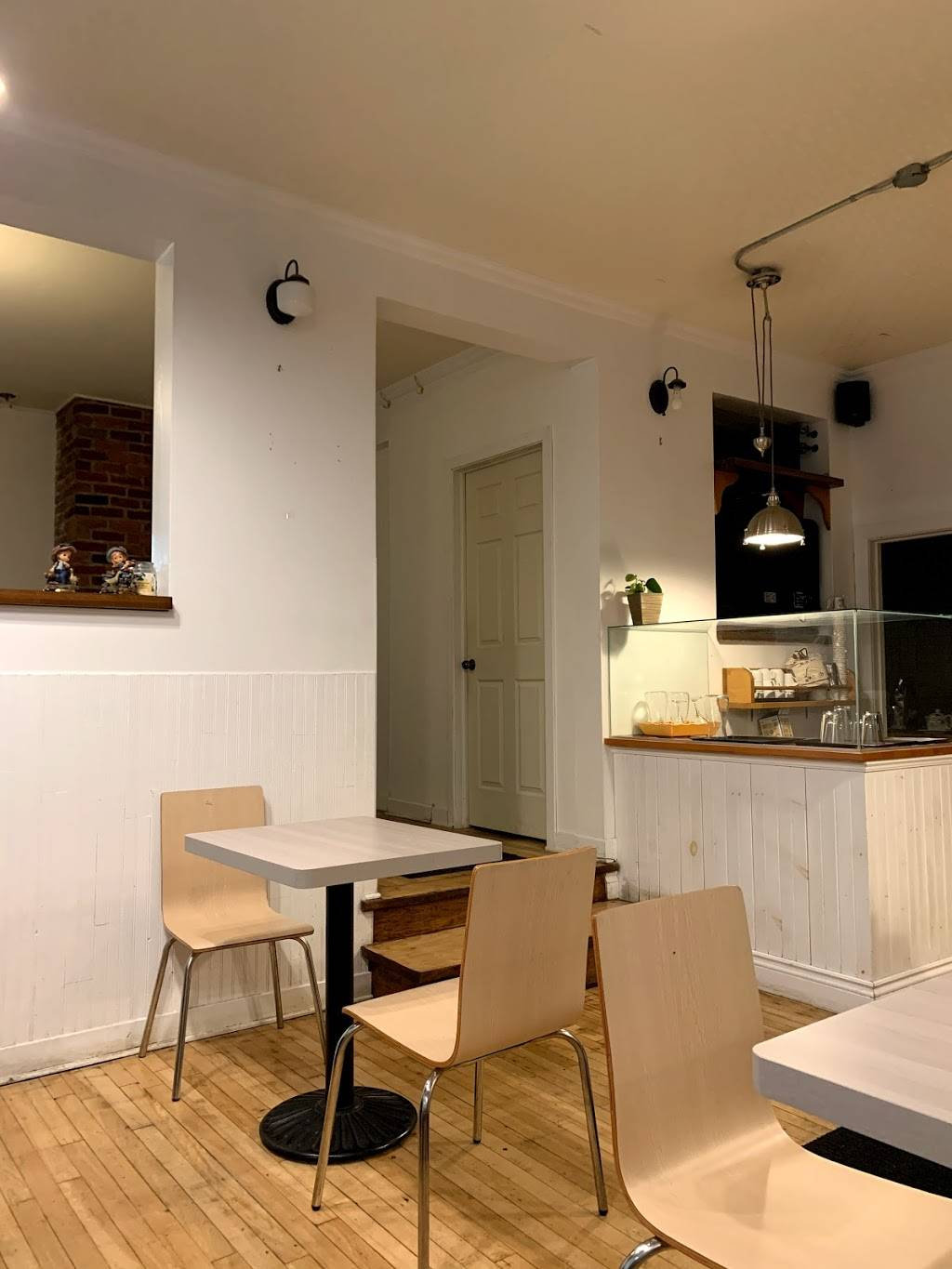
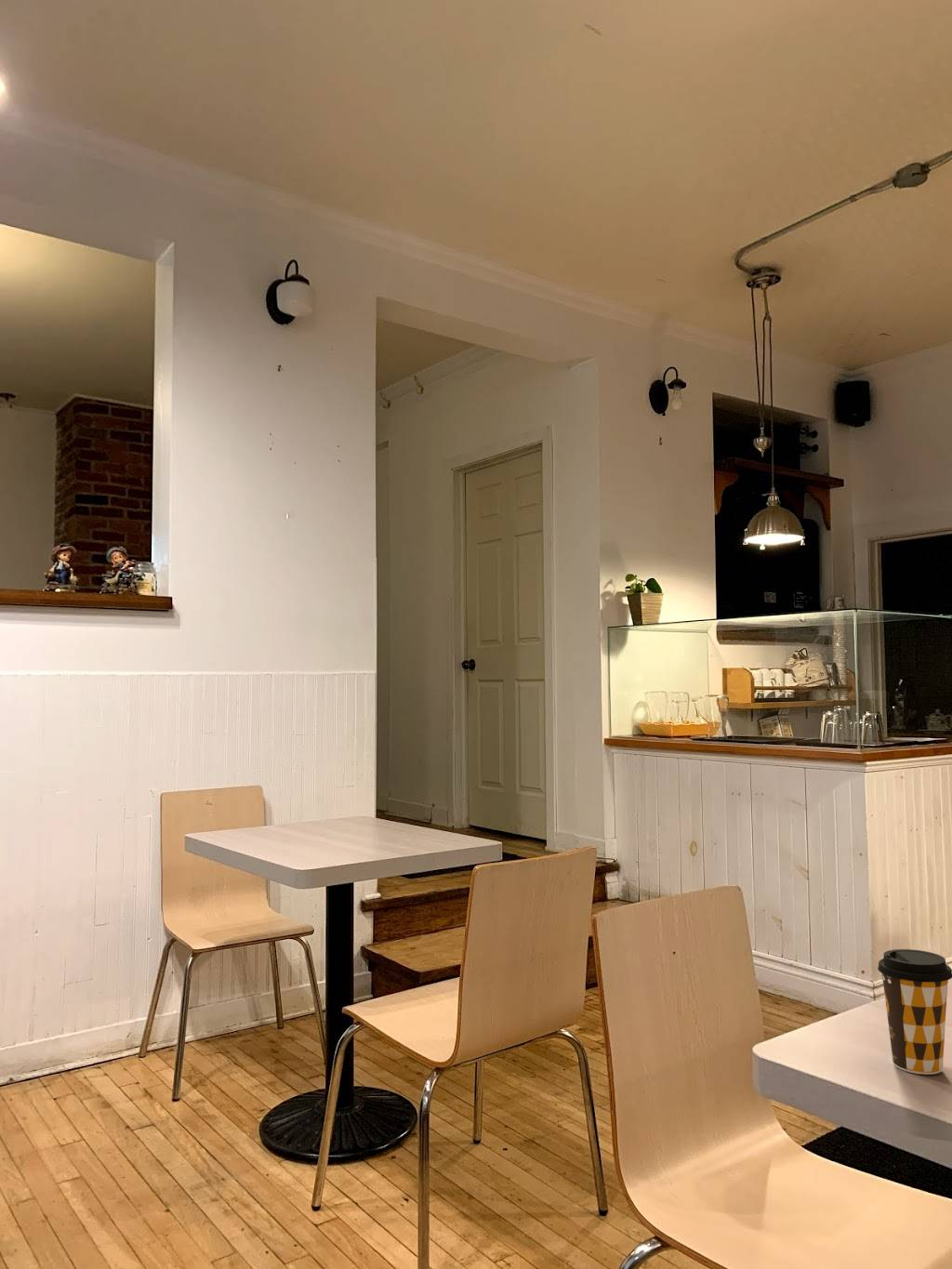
+ coffee cup [877,948,952,1076]
